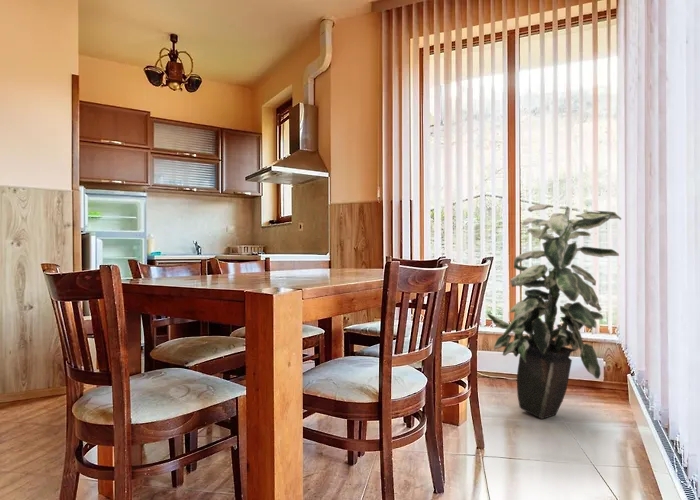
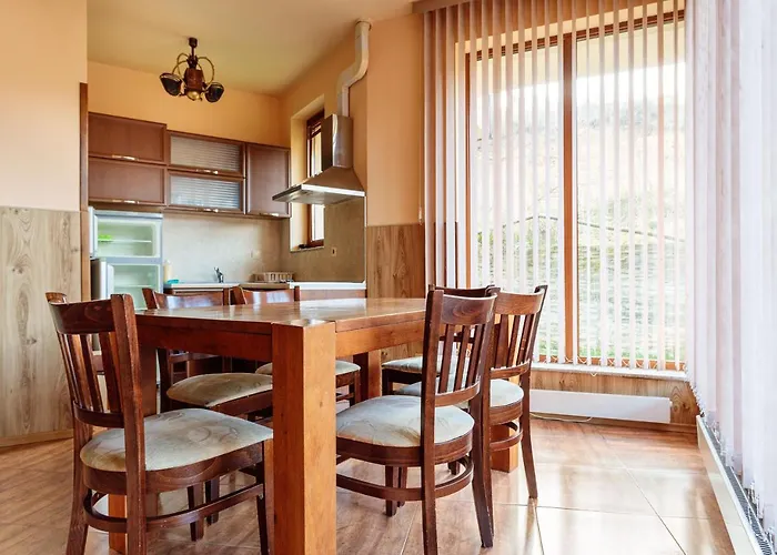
- indoor plant [486,203,622,420]
